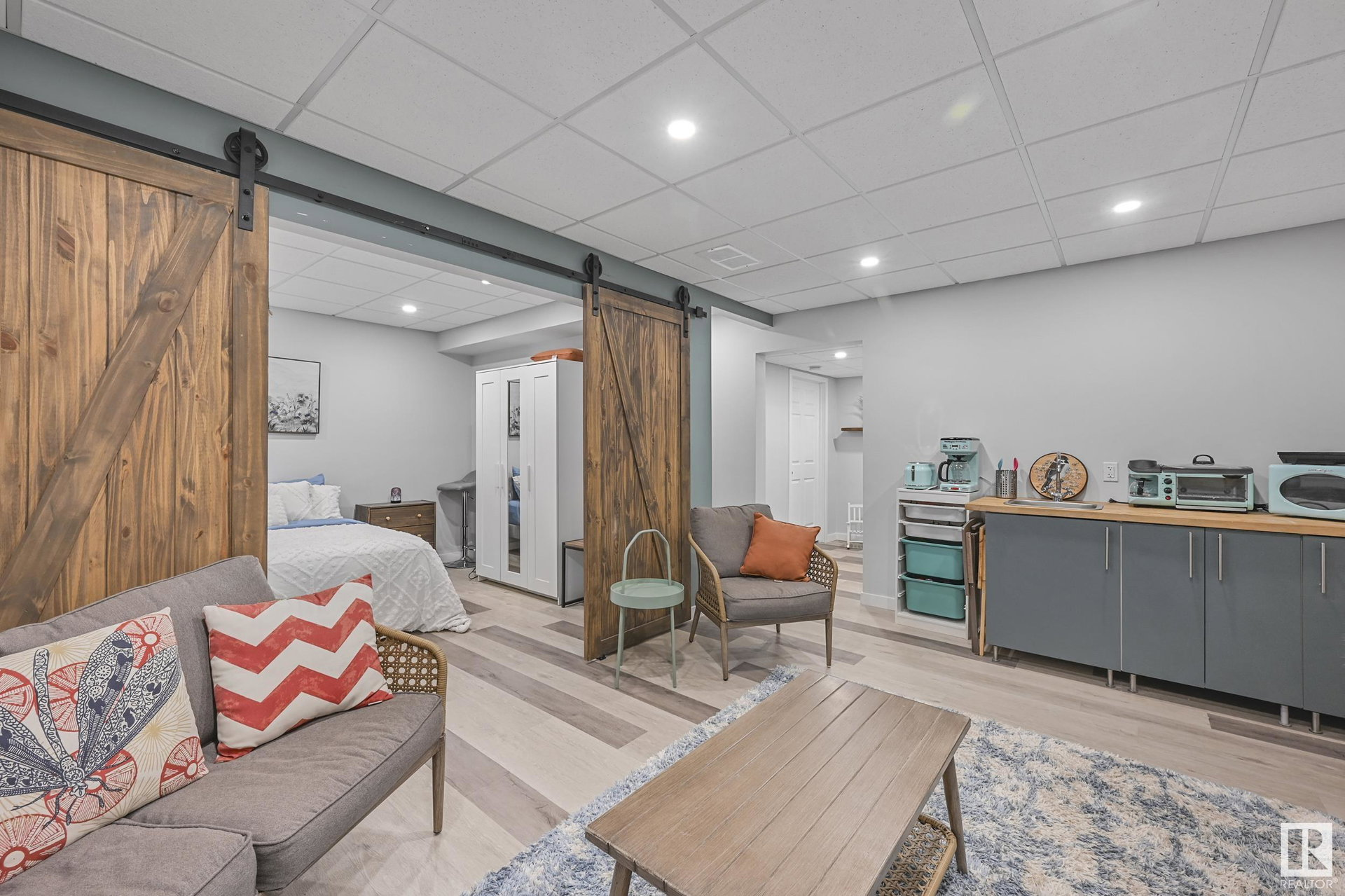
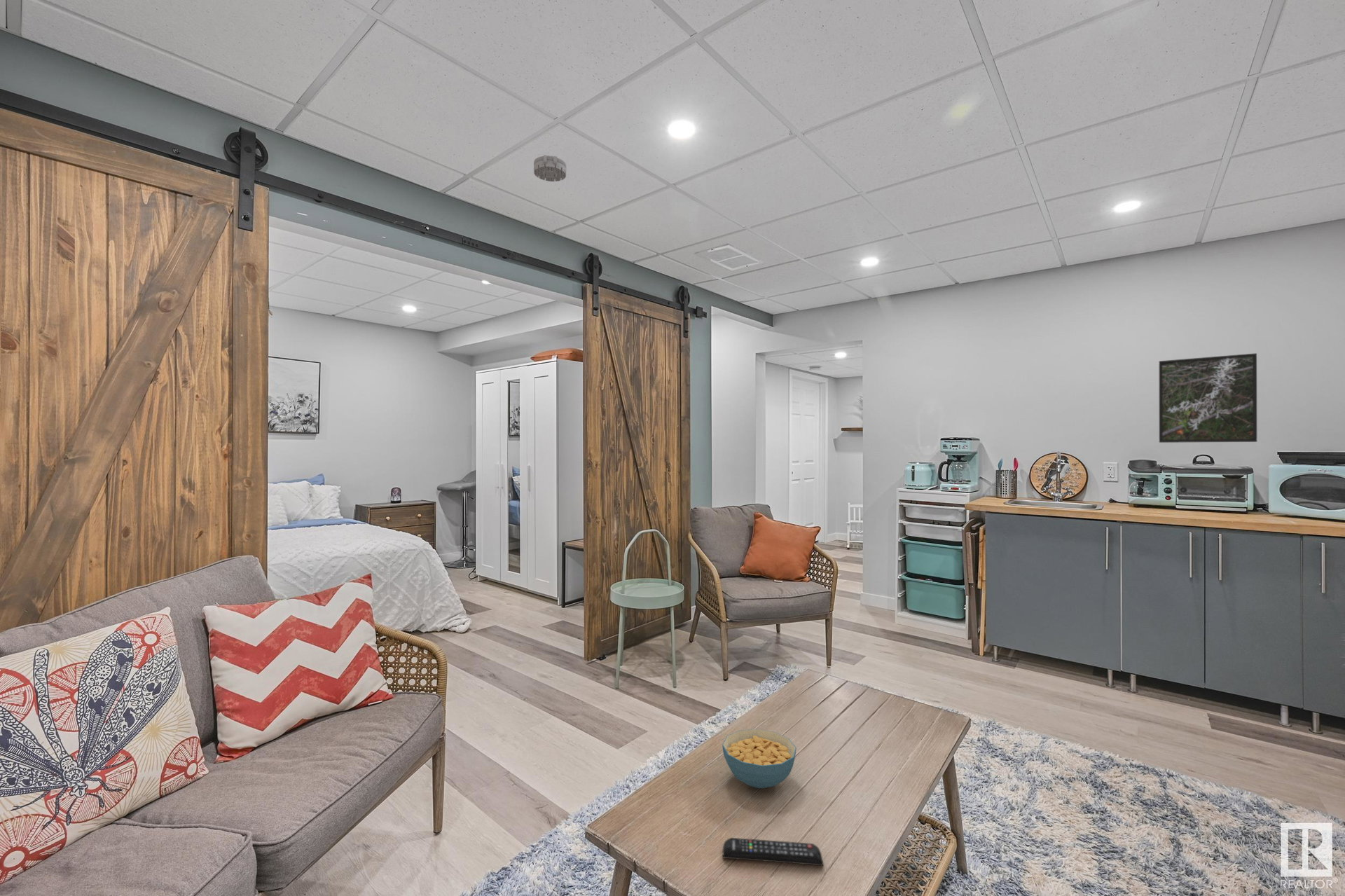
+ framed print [1159,352,1257,443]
+ remote control [722,837,825,867]
+ cereal bowl [722,729,797,789]
+ smoke detector [533,154,567,182]
